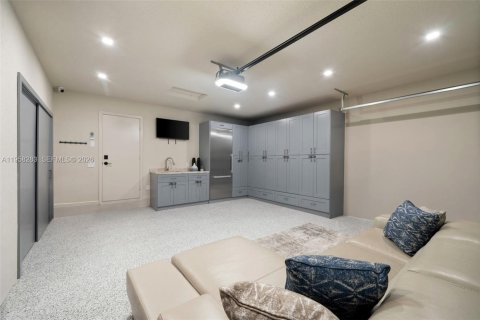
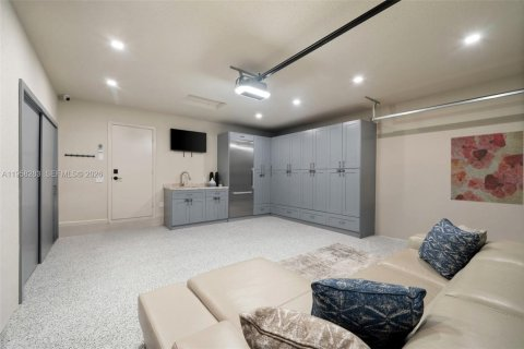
+ wall art [450,130,524,206]
